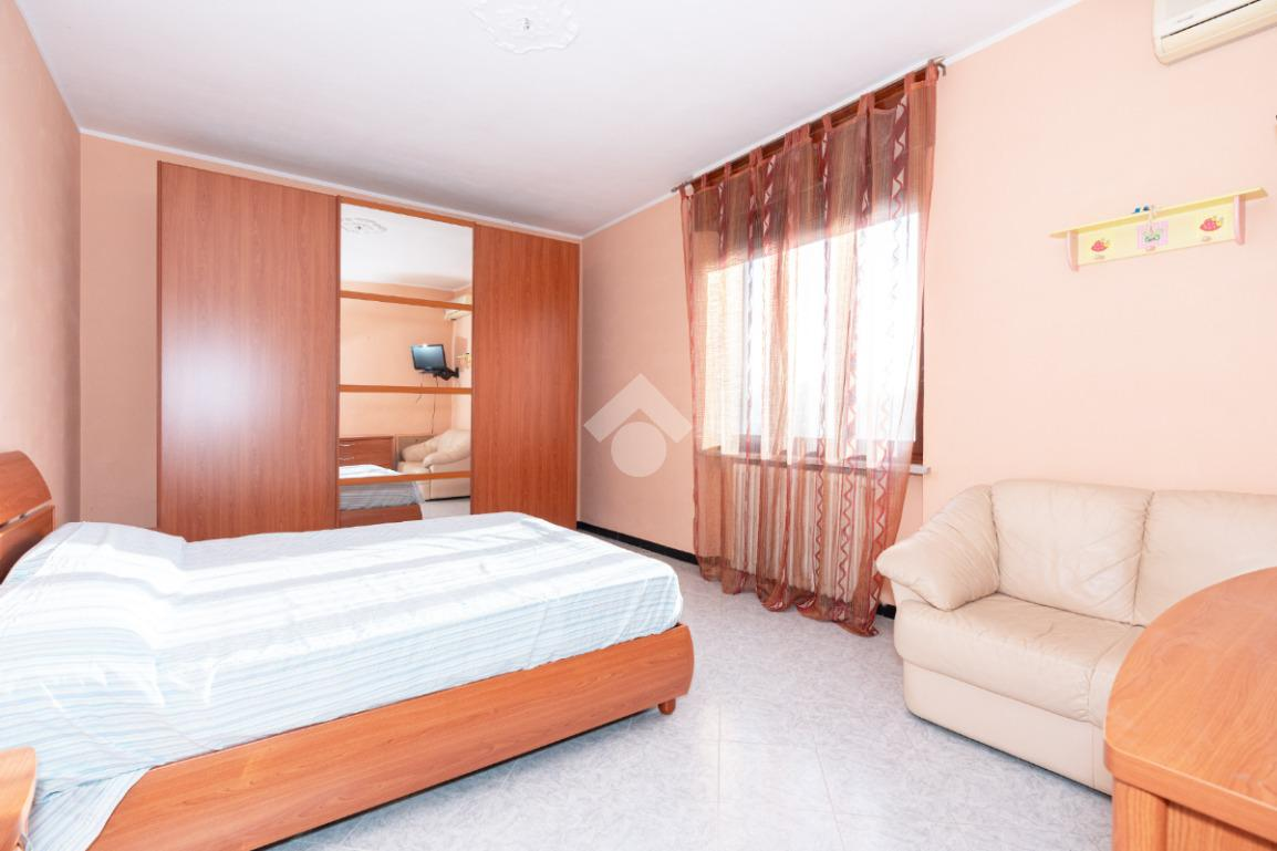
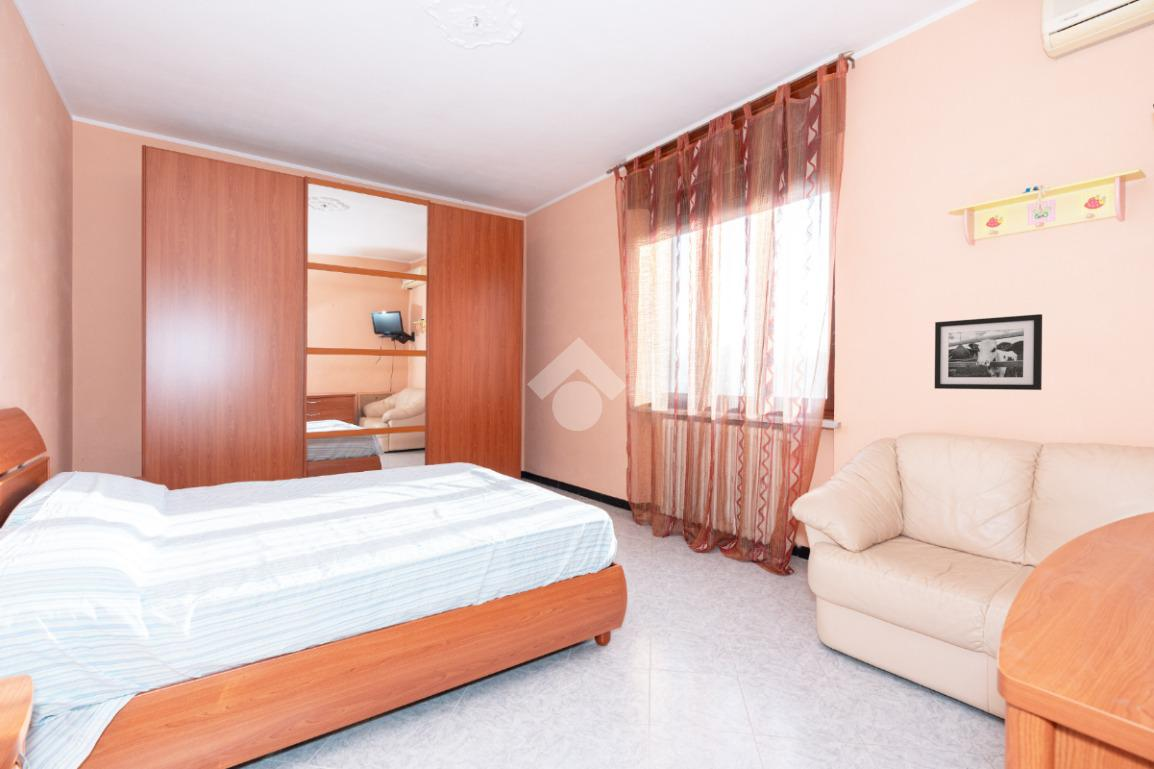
+ picture frame [934,313,1043,391]
